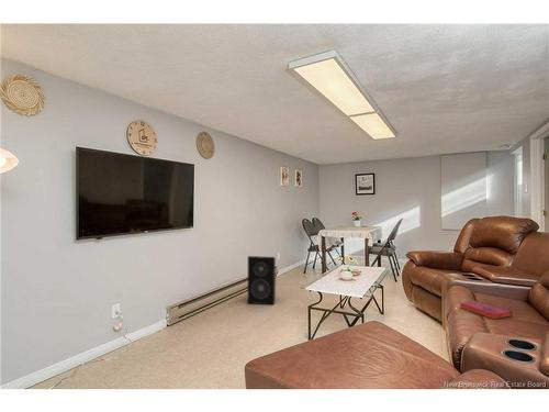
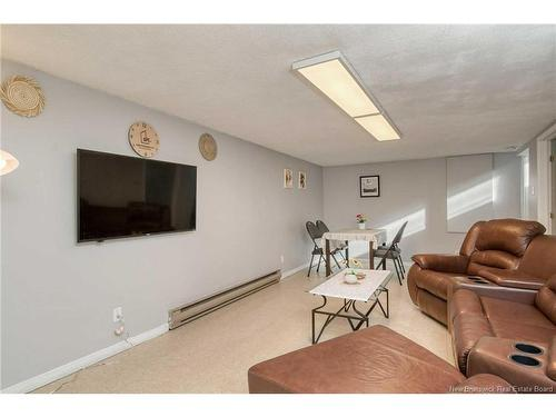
- speaker [247,255,277,305]
- hardback book [459,300,513,320]
